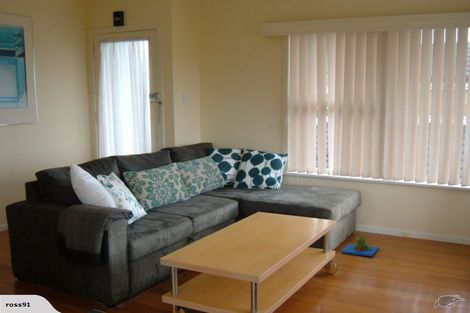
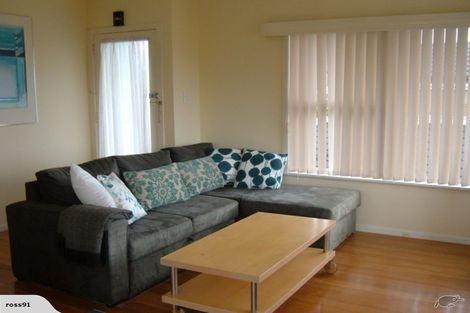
- toy house [340,236,380,258]
